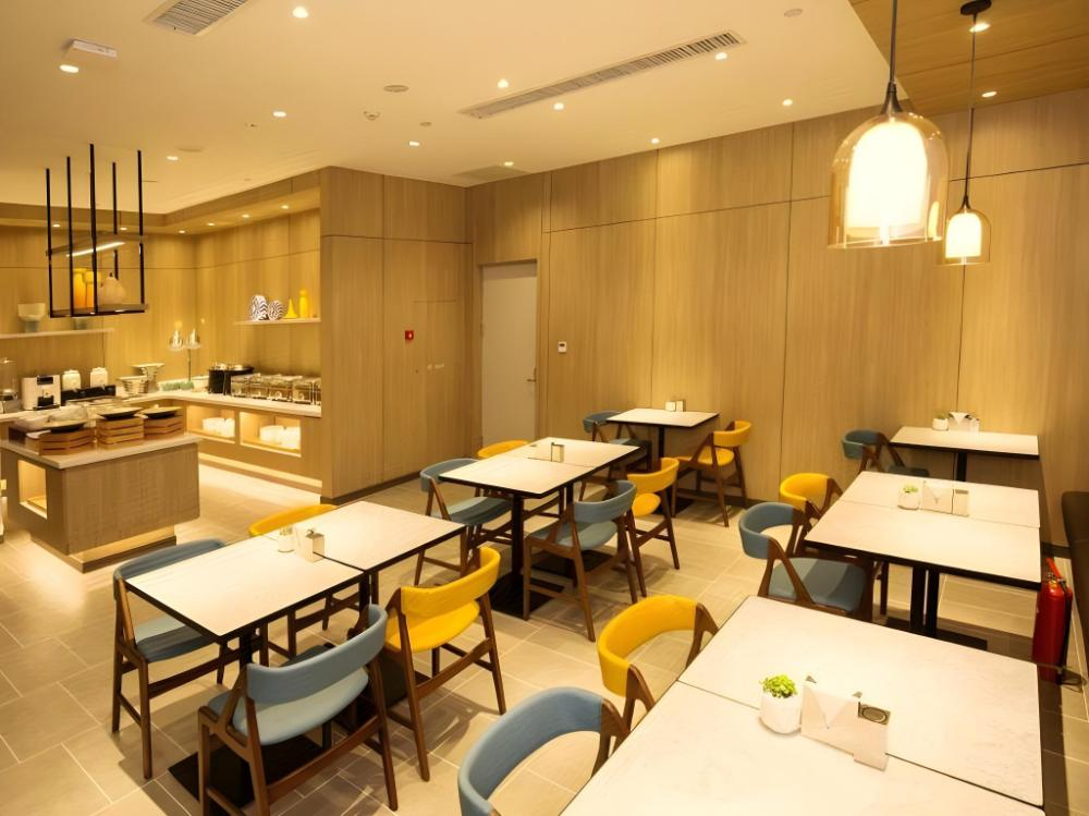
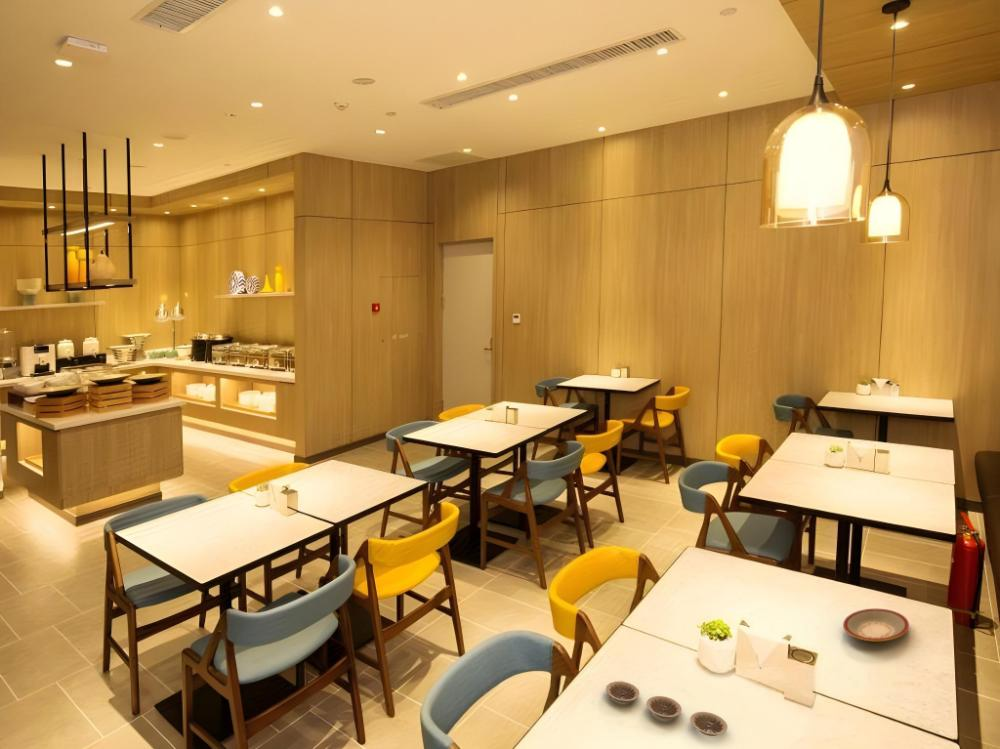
+ plate [842,608,910,643]
+ plate [605,680,728,737]
